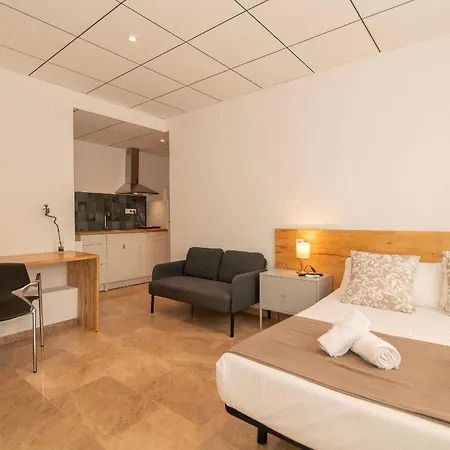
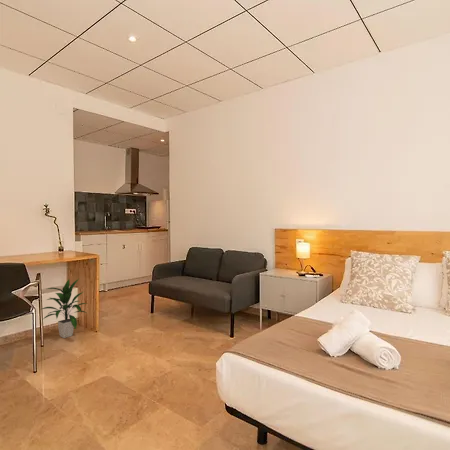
+ indoor plant [41,278,88,339]
